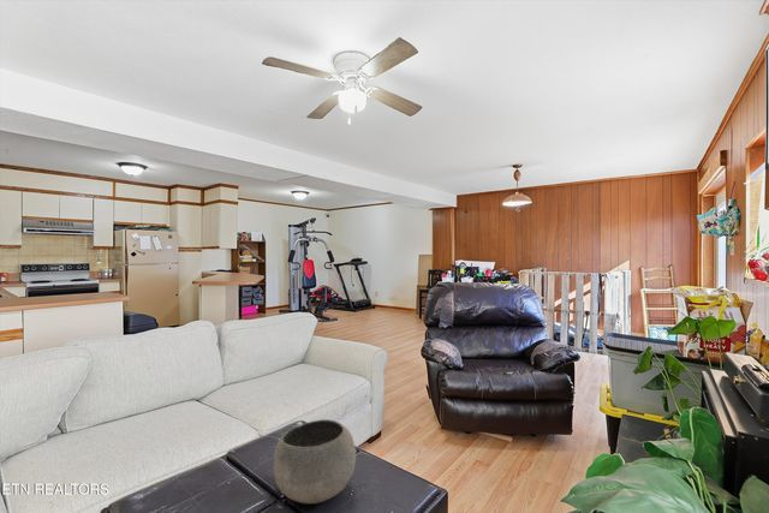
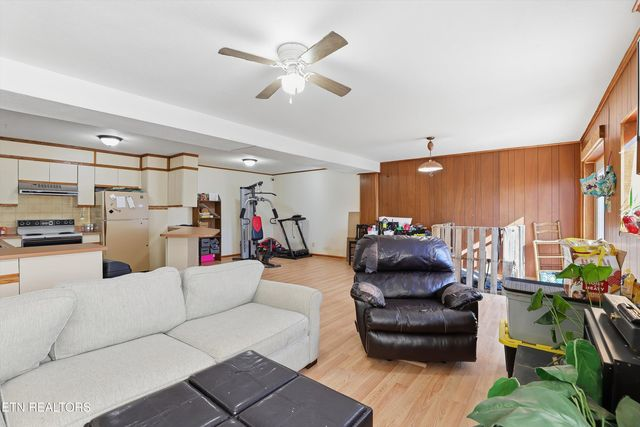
- bowl [272,418,357,505]
